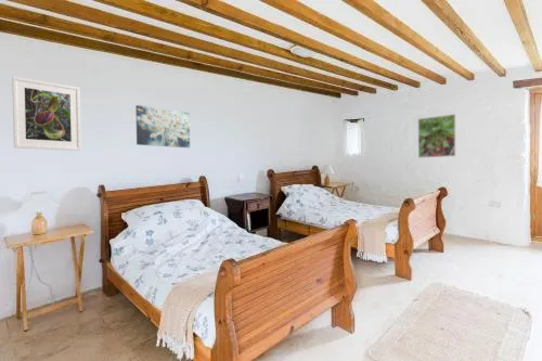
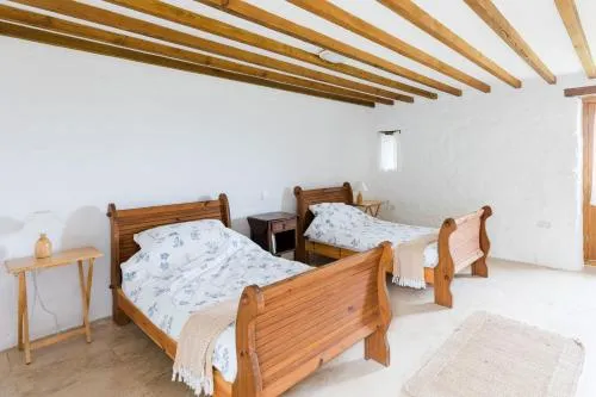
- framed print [417,113,456,158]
- wall art [134,104,191,149]
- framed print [11,76,82,152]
